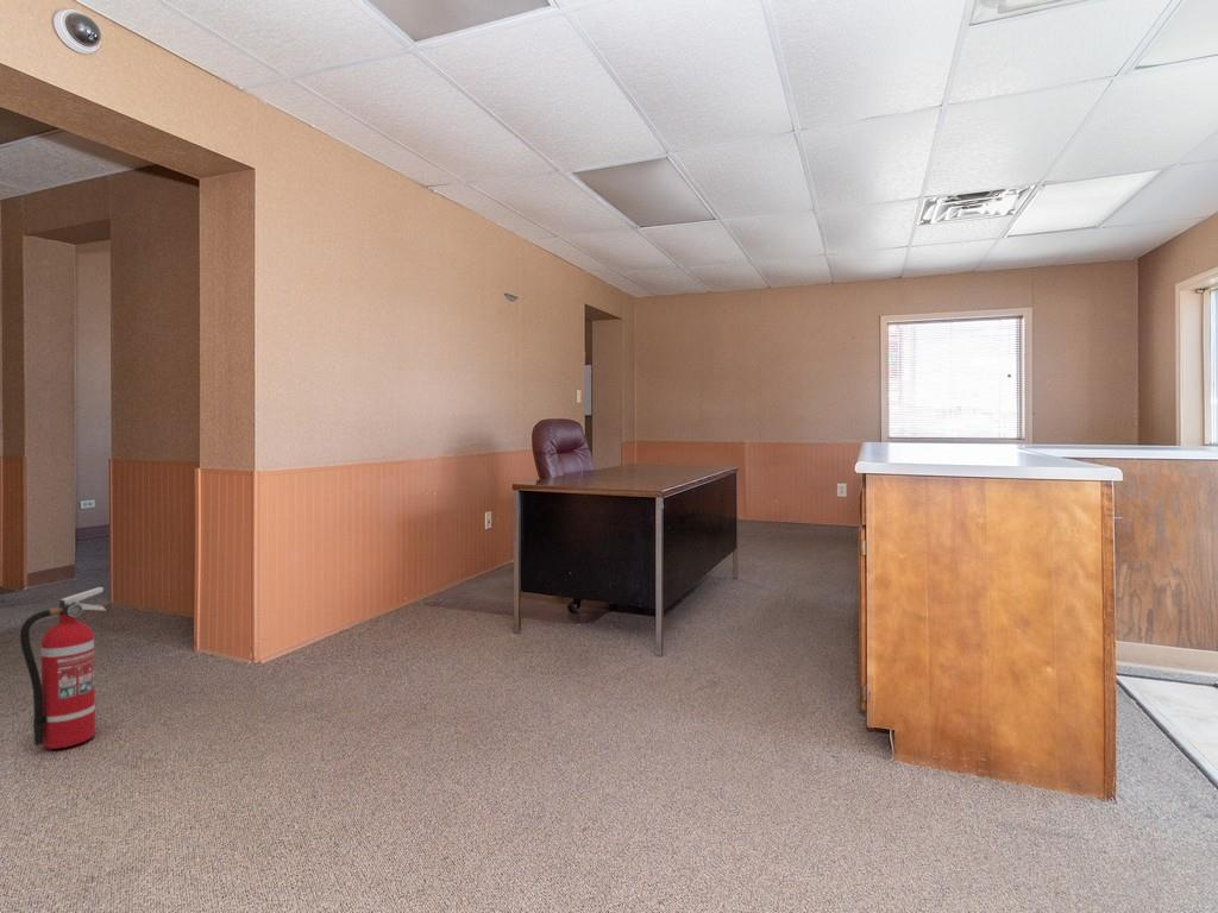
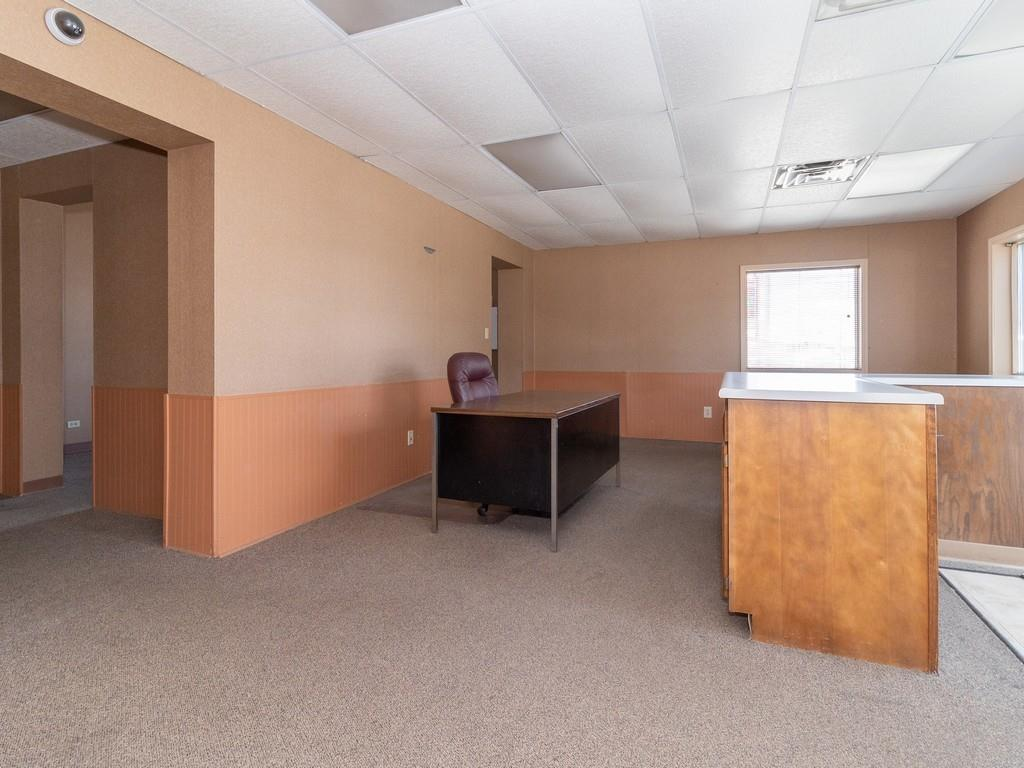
- fire extinguisher [19,586,107,750]
